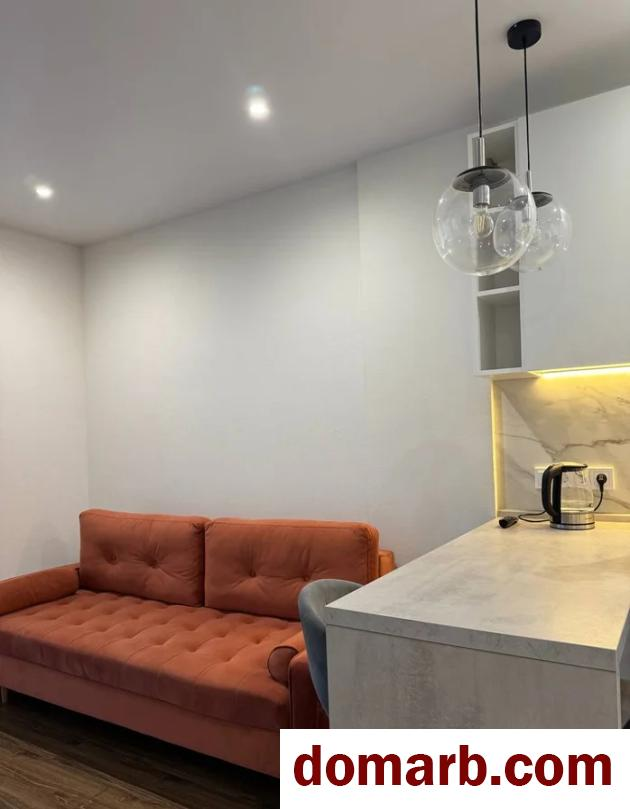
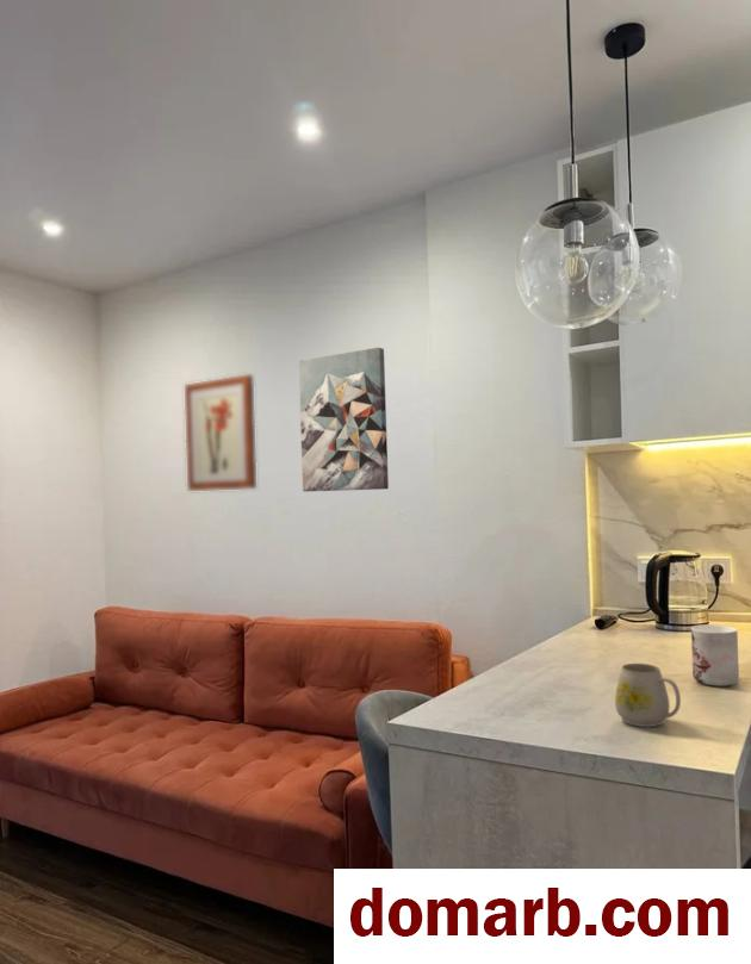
+ mug [690,623,740,688]
+ wall art [184,373,257,492]
+ wall art [298,347,390,492]
+ mug [614,663,682,728]
